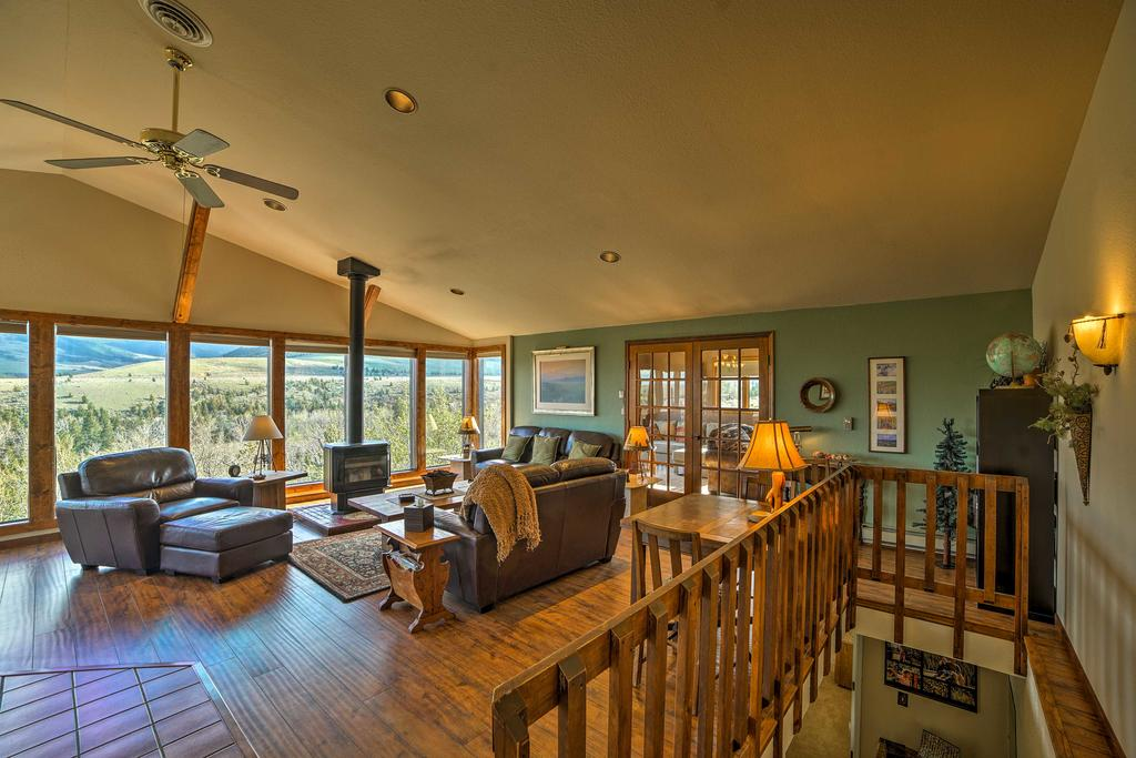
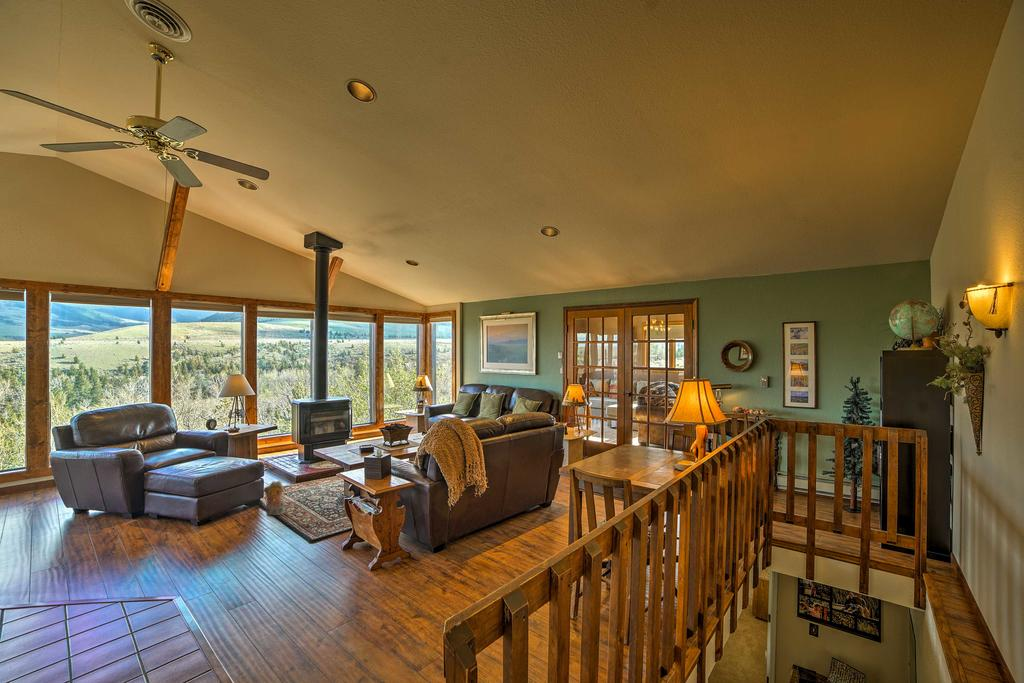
+ plush toy [263,480,286,516]
